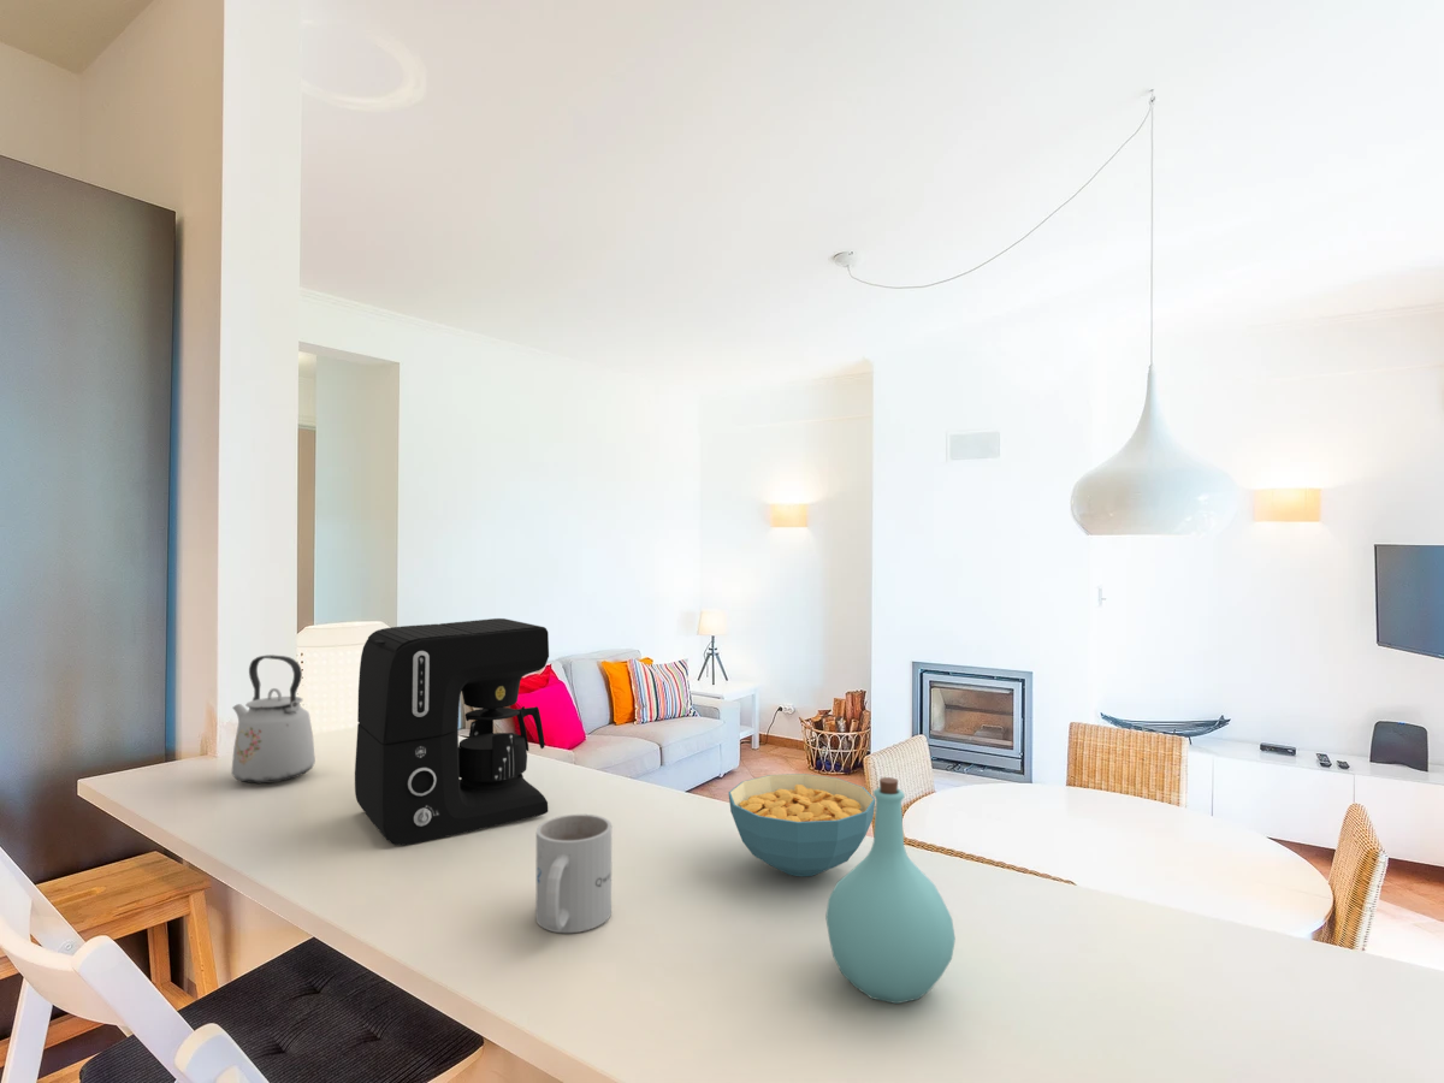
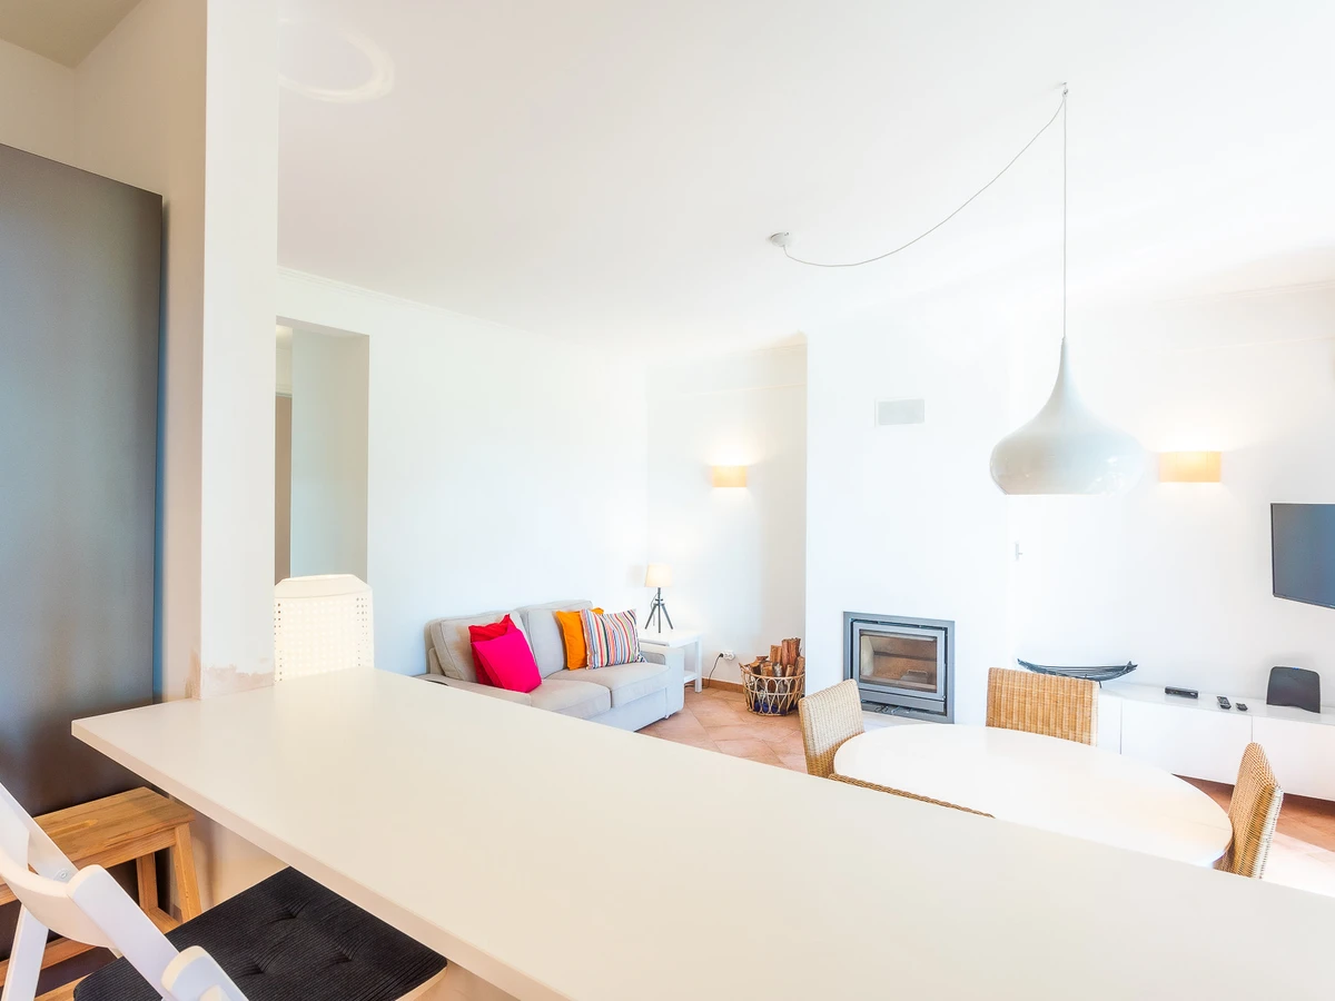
- cereal bowl [728,773,876,877]
- mug [534,813,612,934]
- coffee maker [354,617,550,847]
- bottle [824,776,957,1005]
- kettle [230,653,316,785]
